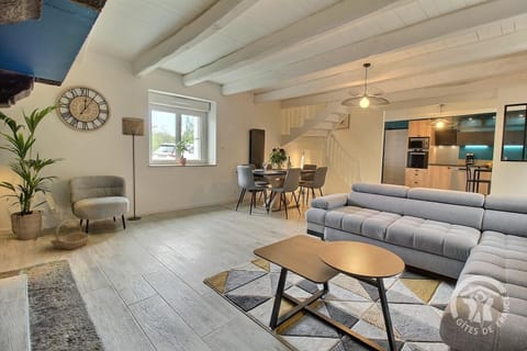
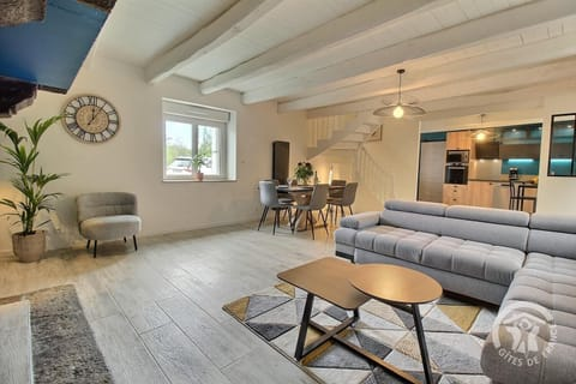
- basket [49,218,91,250]
- floor lamp [121,116,145,222]
